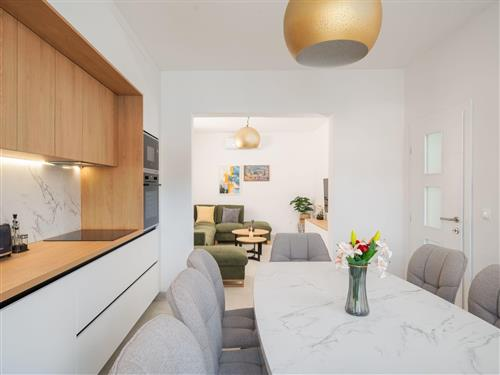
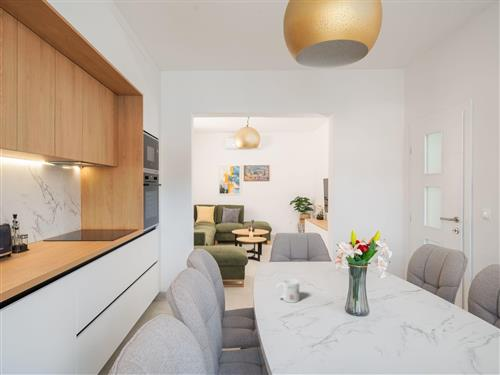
+ mug [275,278,300,304]
